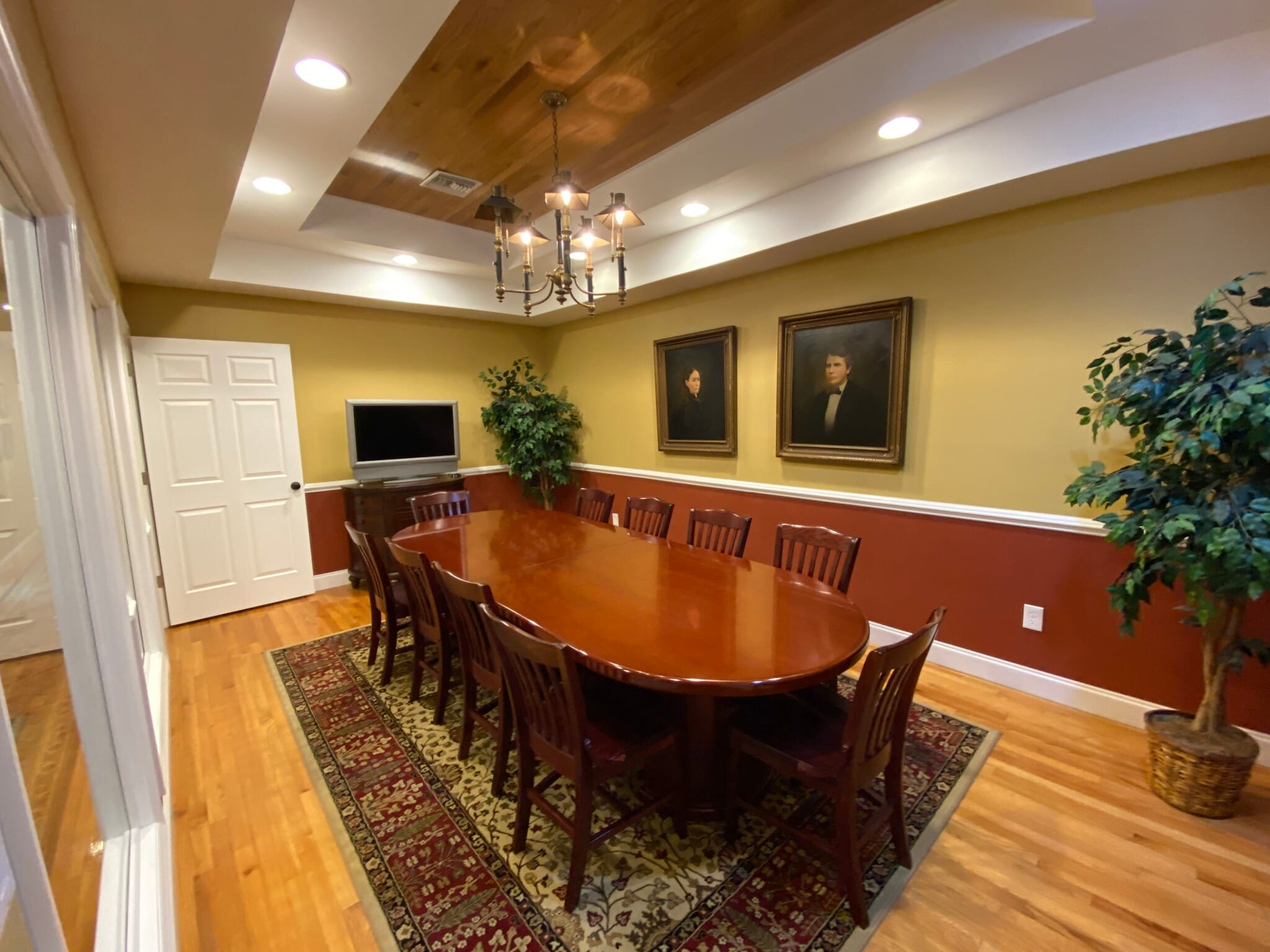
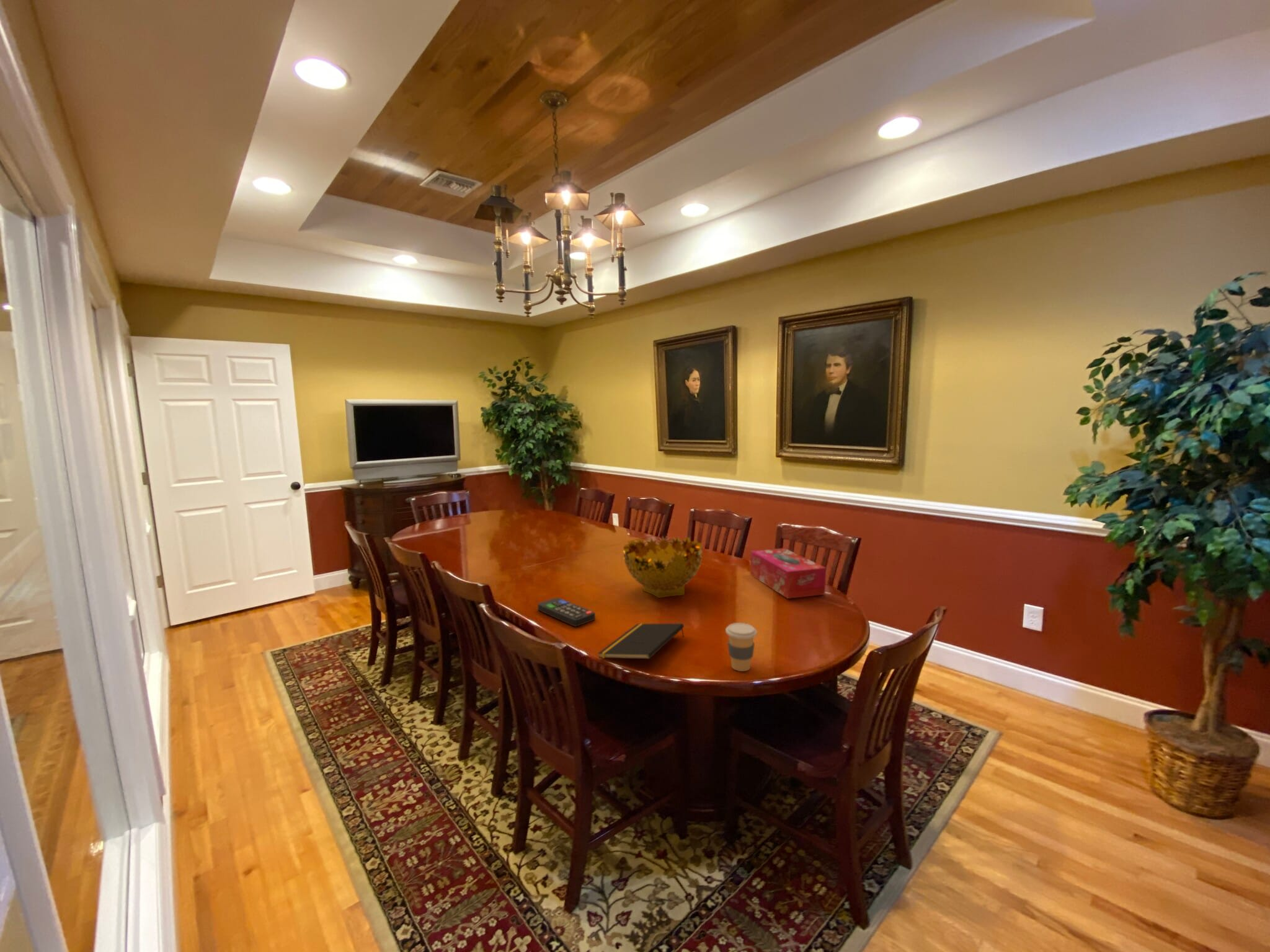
+ notepad [598,623,685,659]
+ coffee cup [725,622,757,672]
+ tissue box [750,547,827,599]
+ remote control [537,597,596,627]
+ decorative bowl [623,536,703,599]
